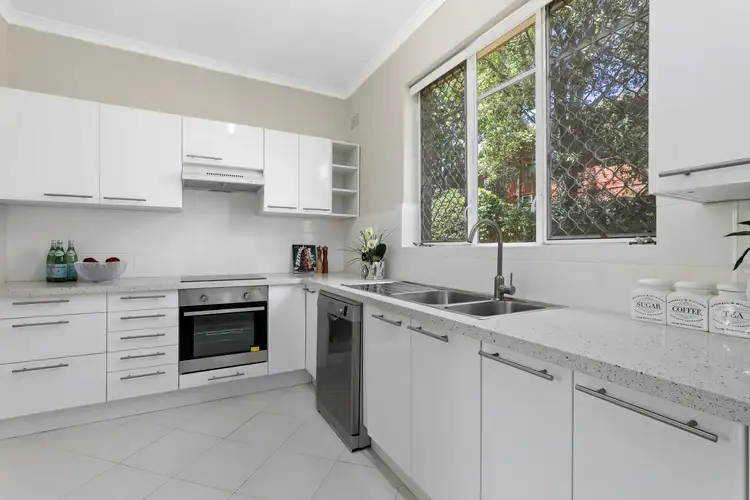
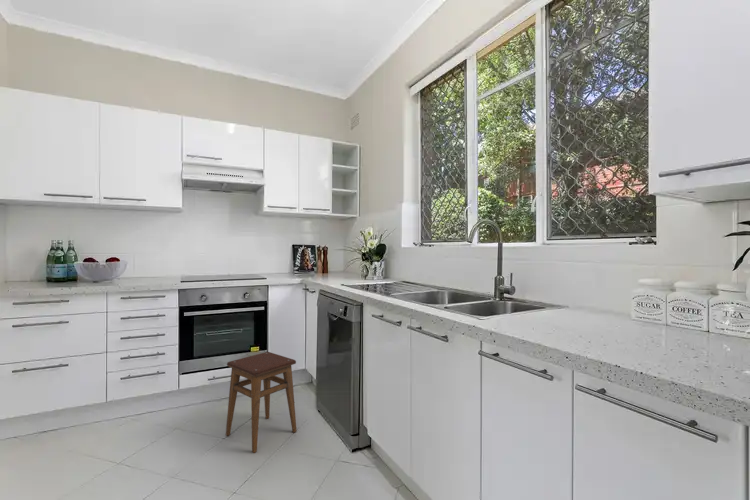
+ stool [225,351,298,454]
